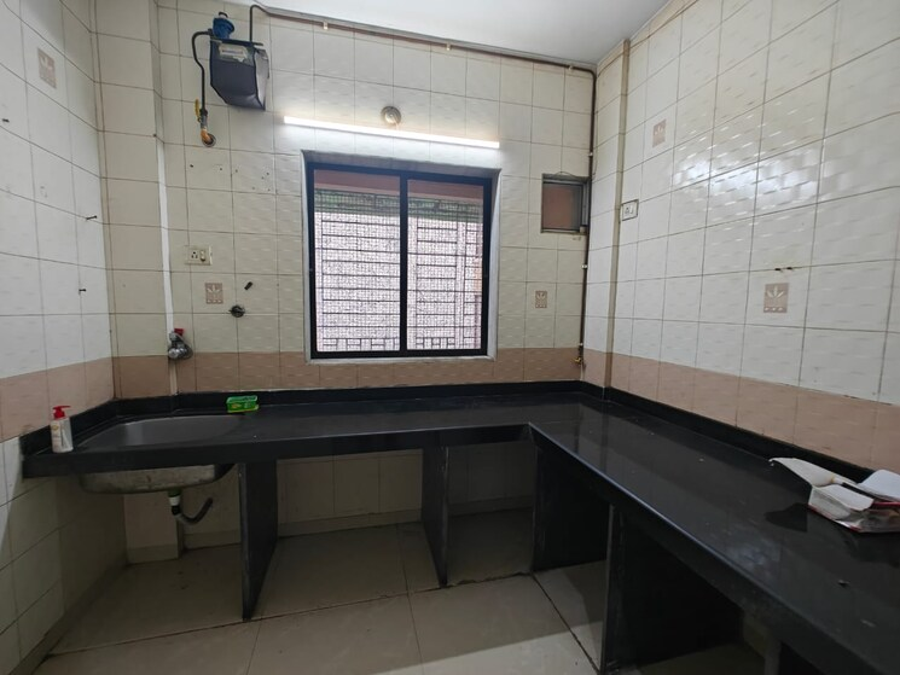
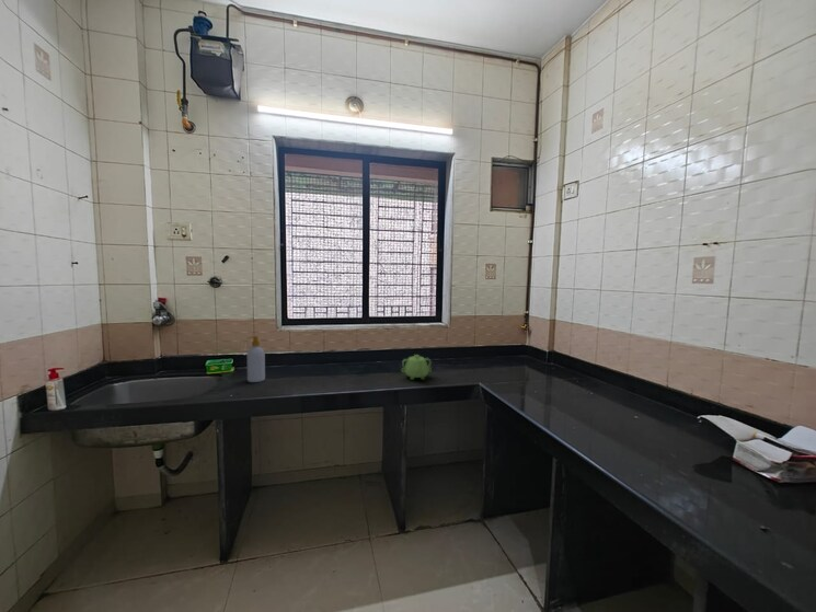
+ teapot [400,354,433,381]
+ soap bottle [246,335,266,383]
